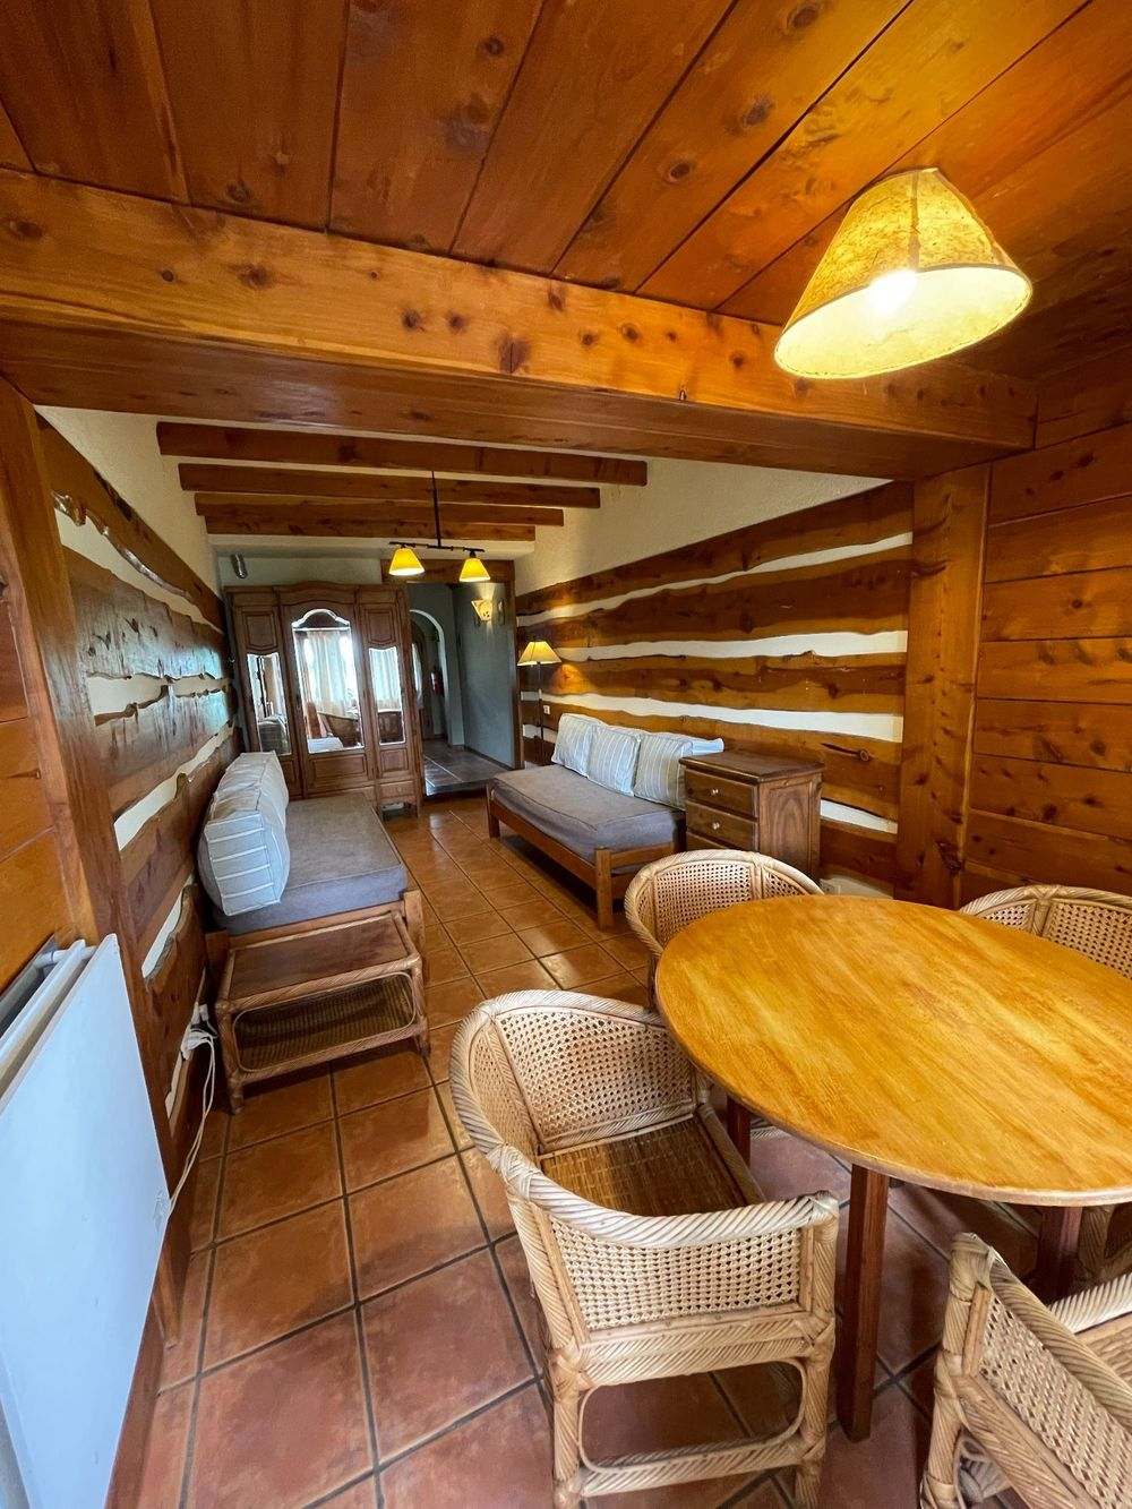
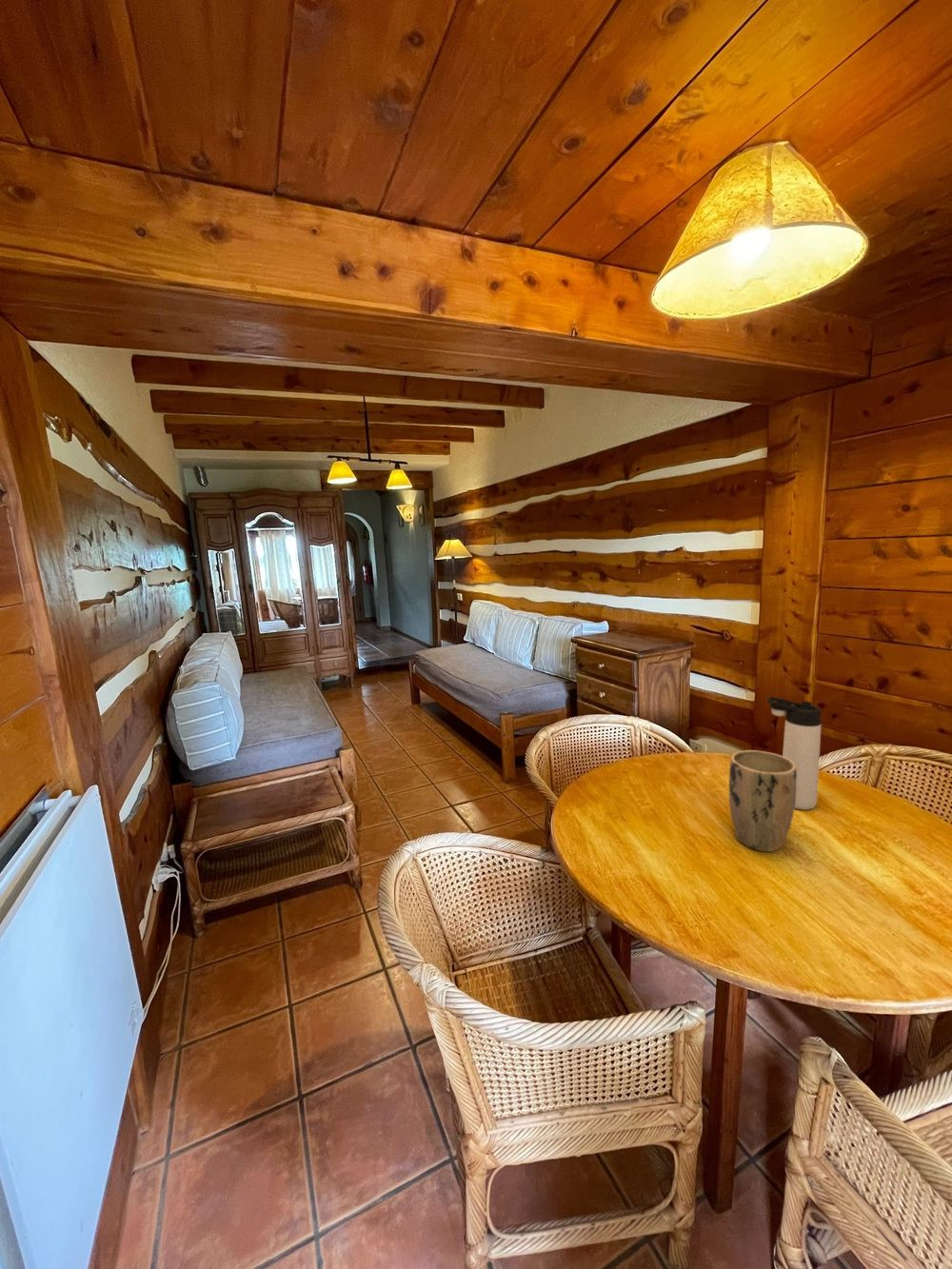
+ thermos bottle [766,696,823,811]
+ plant pot [728,749,797,853]
